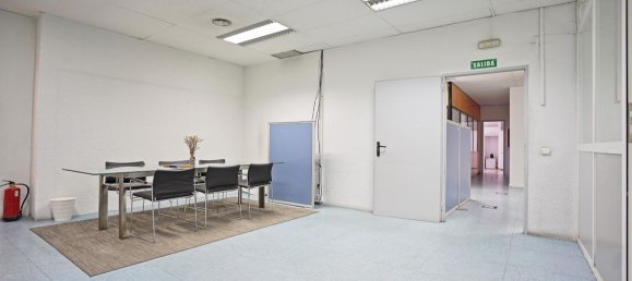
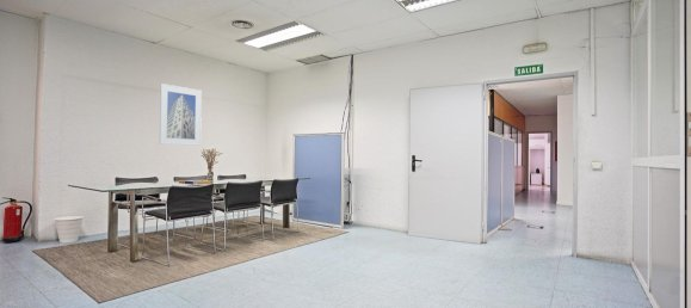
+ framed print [159,82,203,147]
